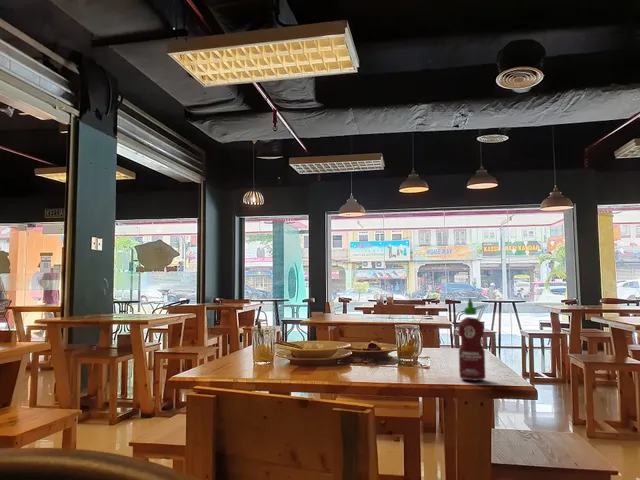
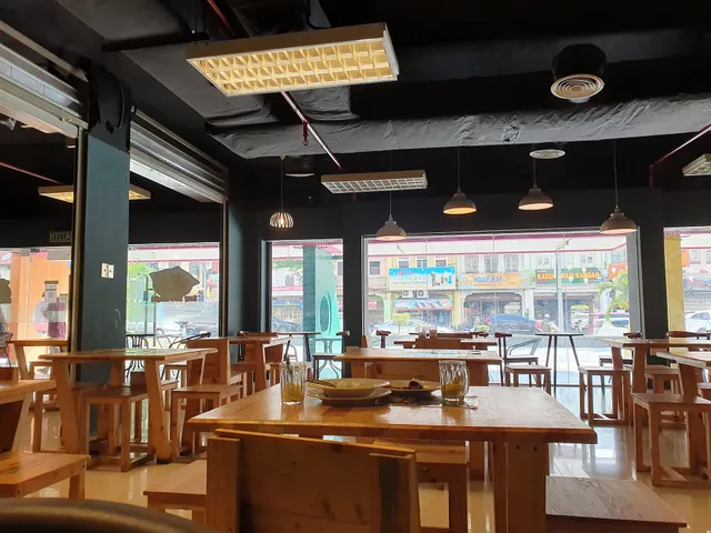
- hot sauce [457,297,487,381]
